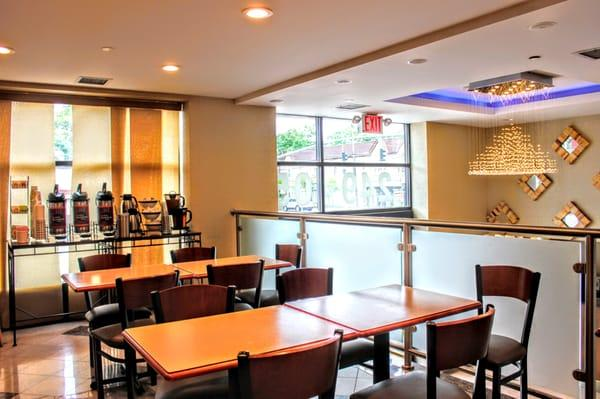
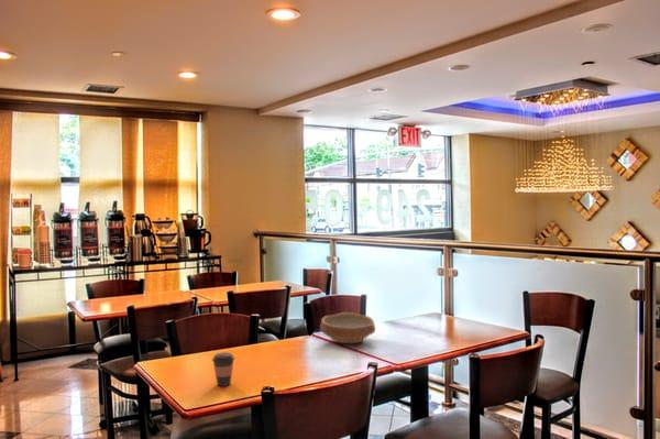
+ bowl [319,311,376,344]
+ coffee cup [211,351,237,387]
